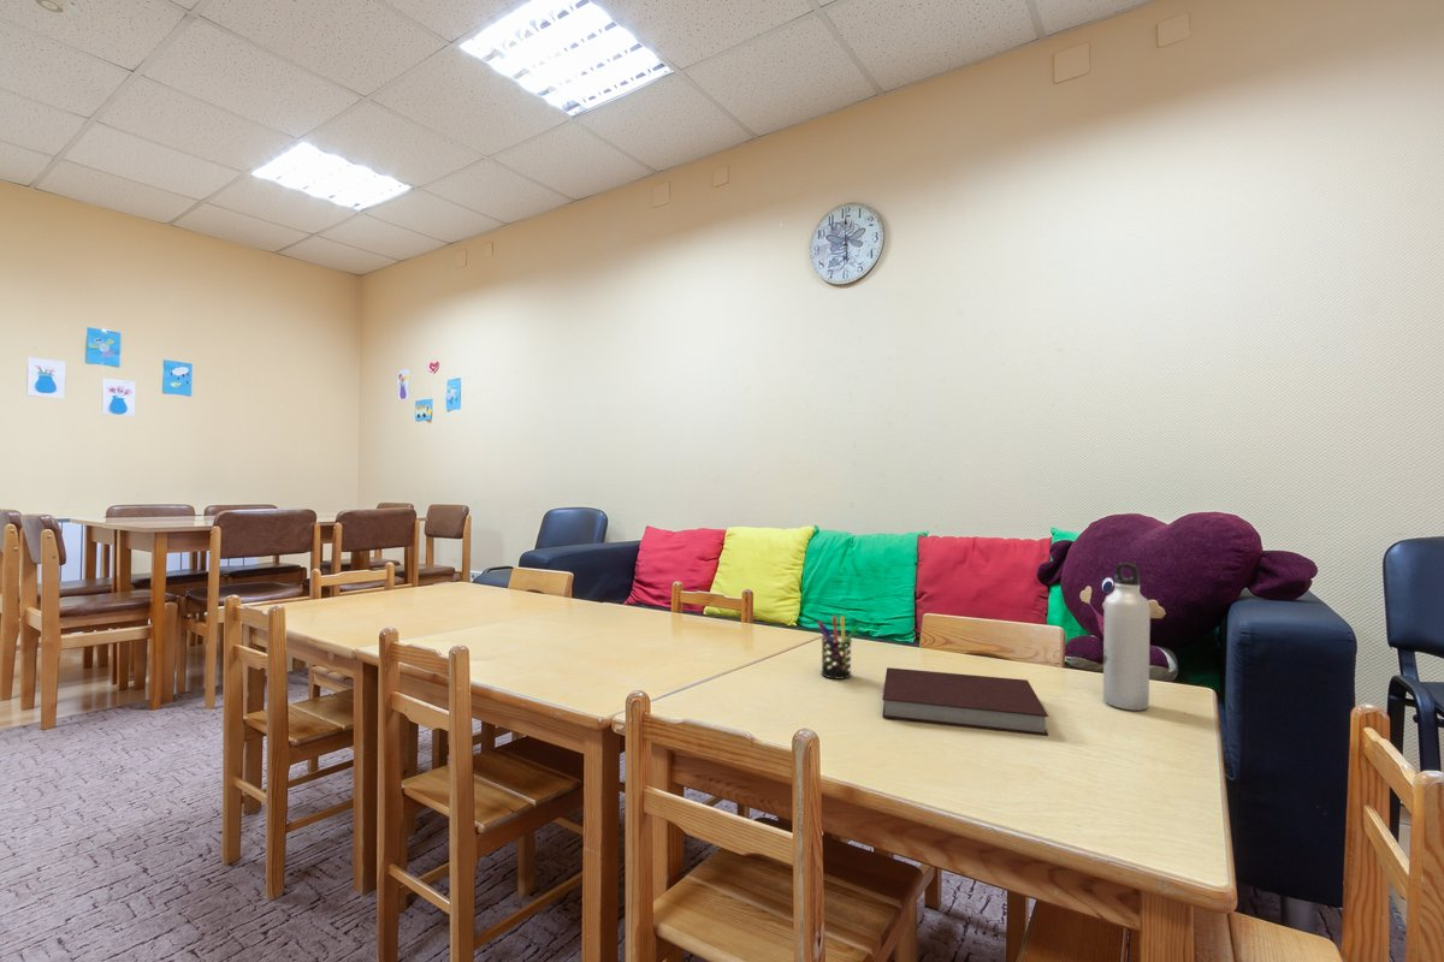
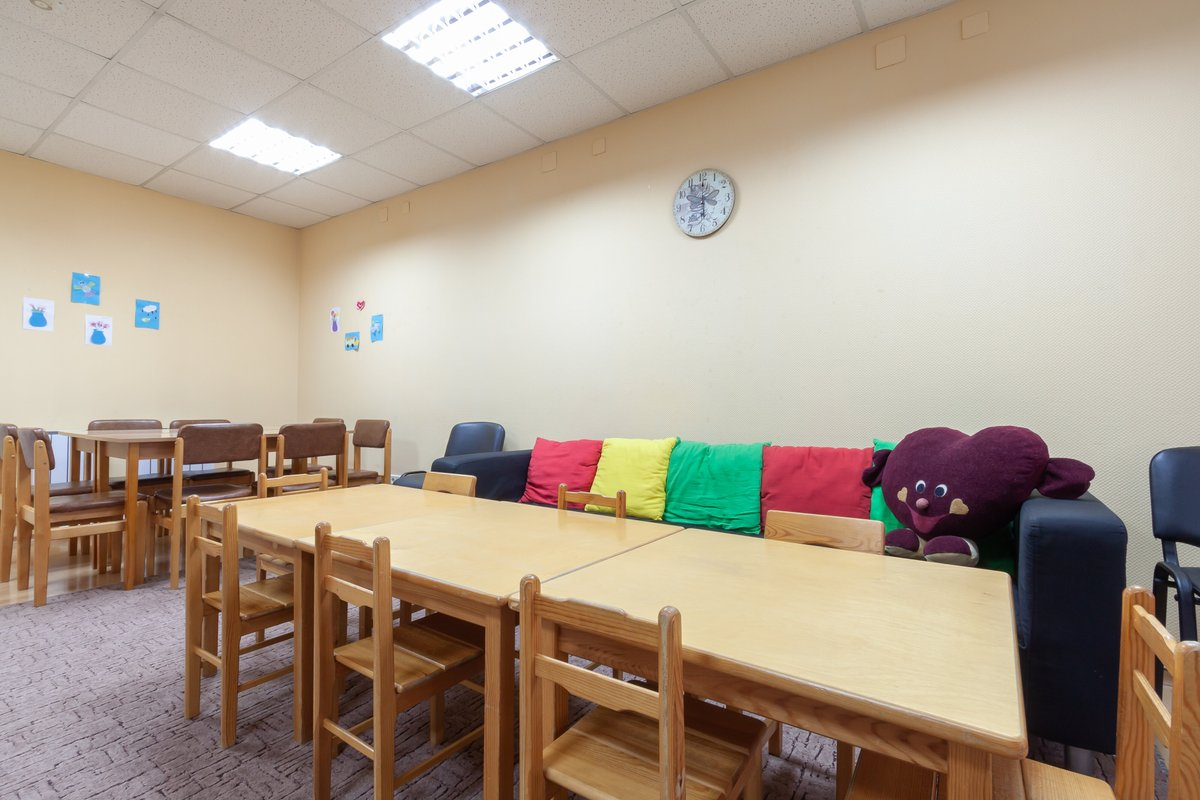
- pen holder [816,614,860,681]
- notebook [881,666,1049,737]
- water bottle [1102,562,1152,712]
